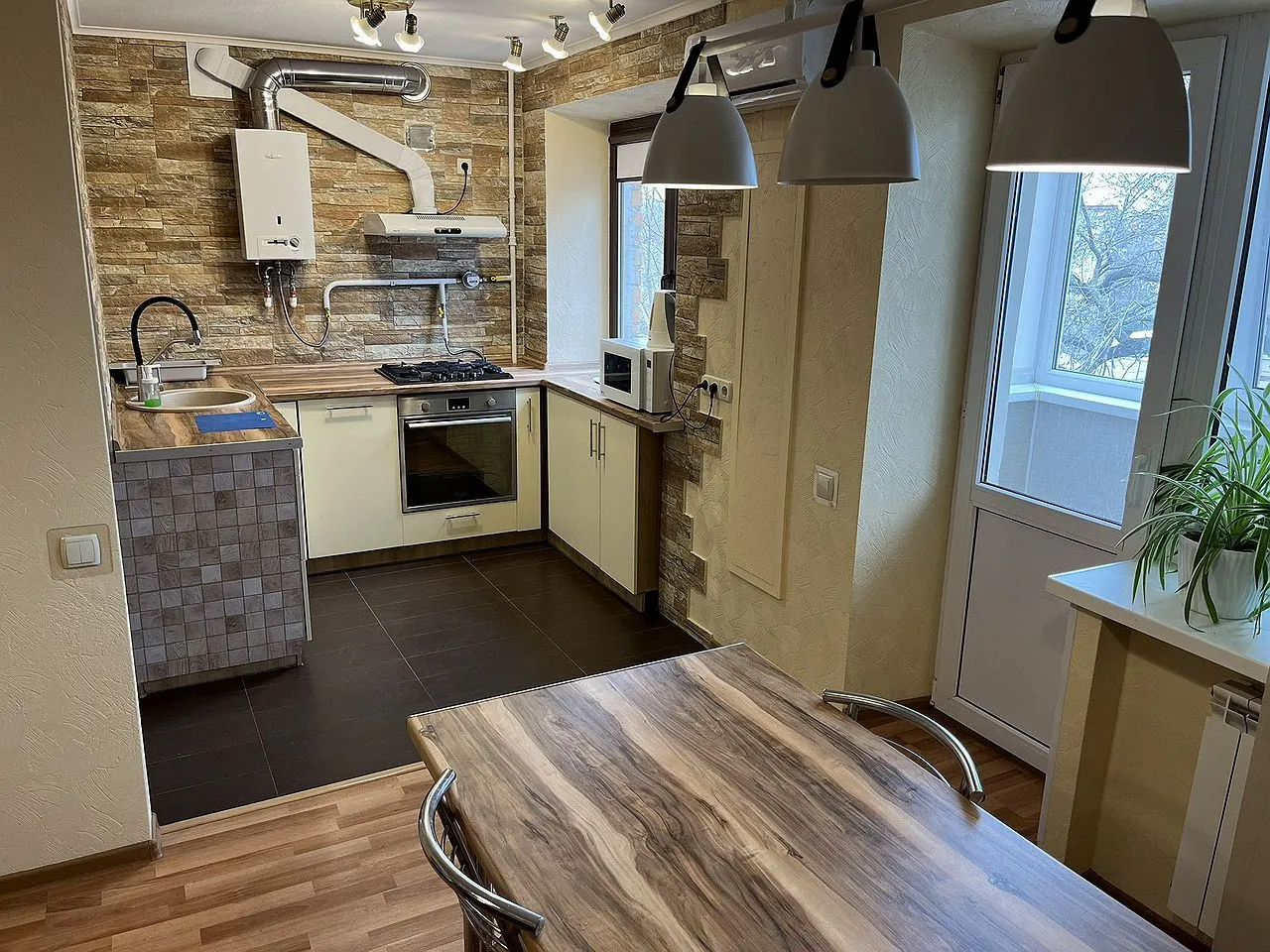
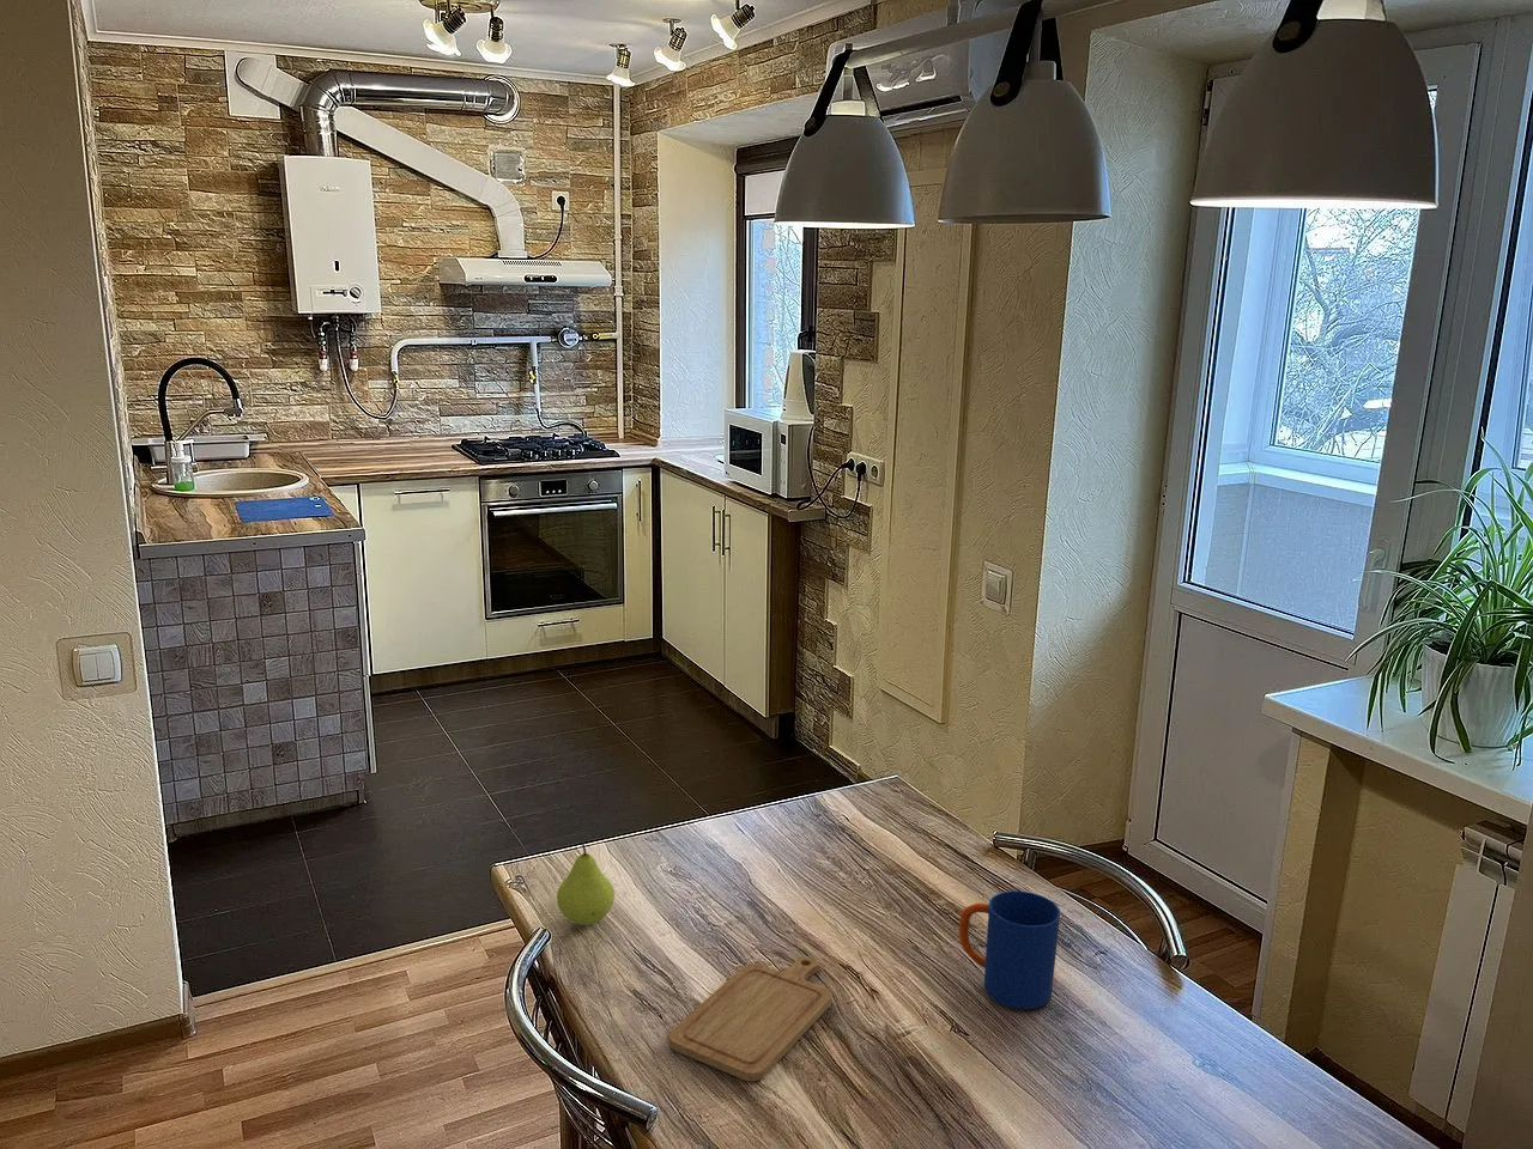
+ chopping board [669,955,834,1081]
+ fruit [555,841,616,927]
+ mug [958,891,1061,1010]
